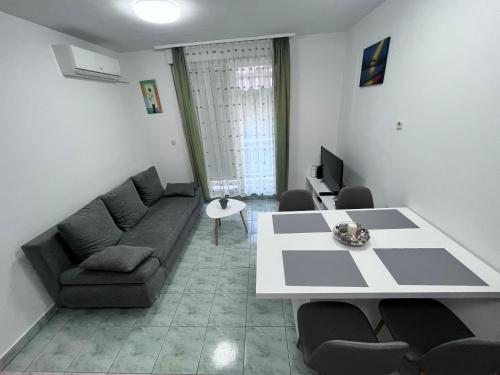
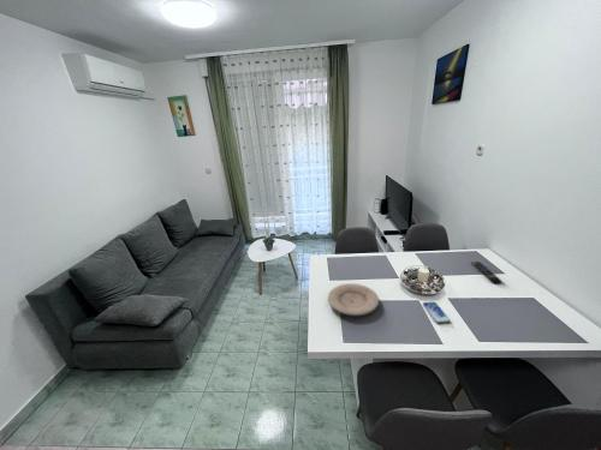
+ smartphone [422,301,451,324]
+ remote control [470,260,502,284]
+ plate [327,282,380,317]
